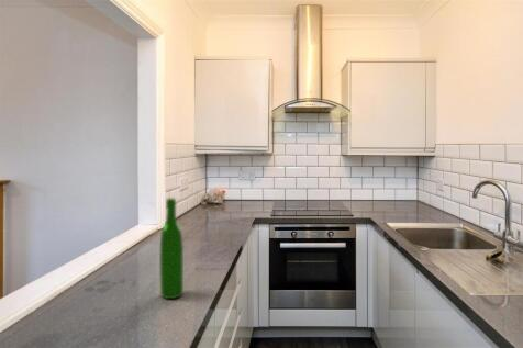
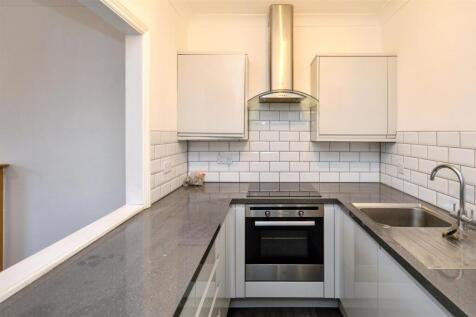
- wine bottle [158,198,185,300]
